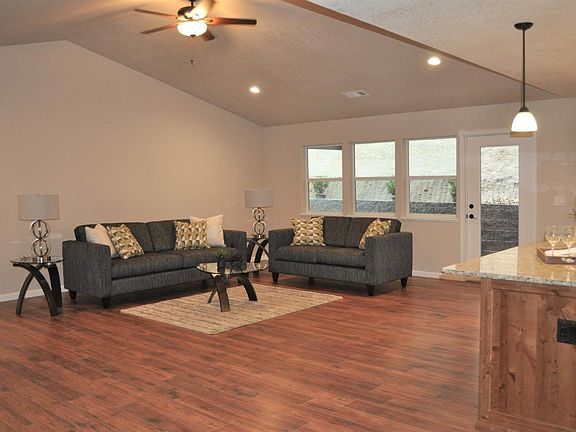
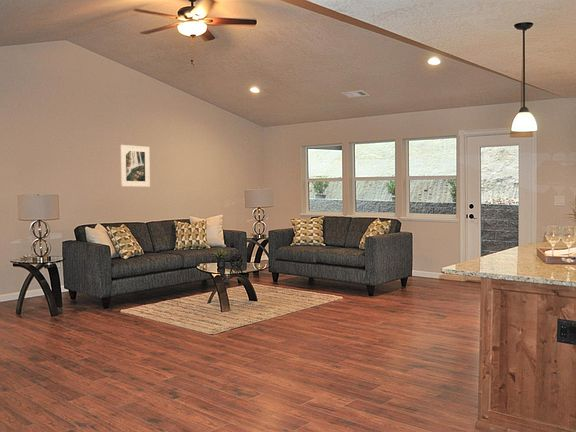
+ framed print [119,144,151,188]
